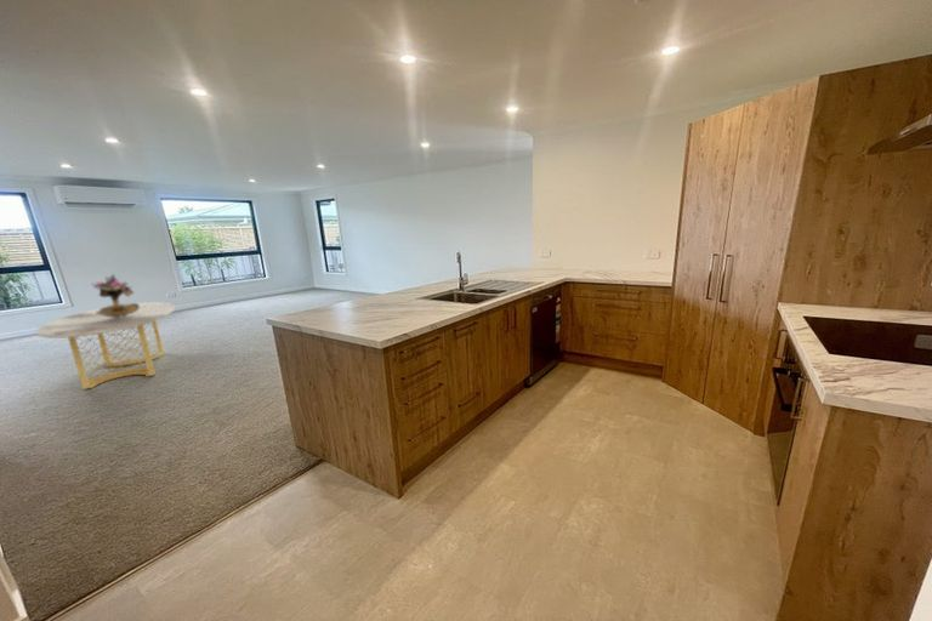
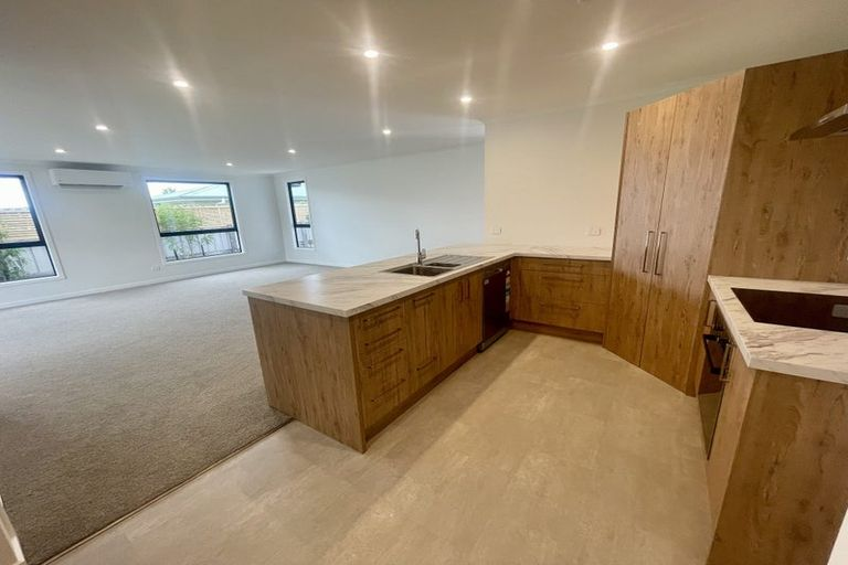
- bouquet [91,274,140,318]
- dining table [35,301,176,391]
